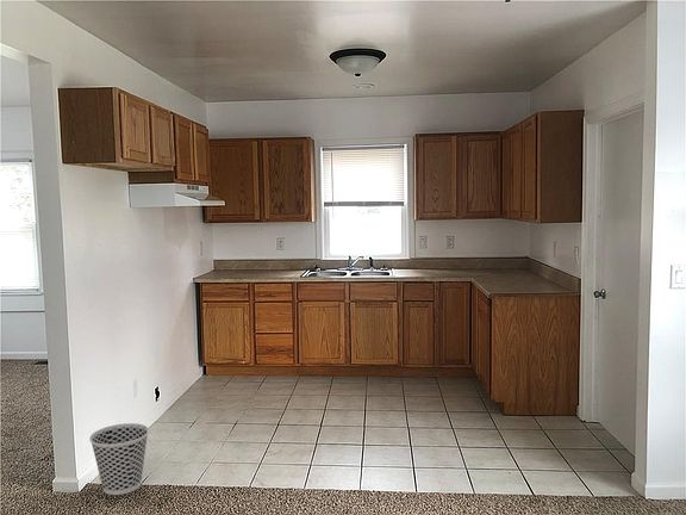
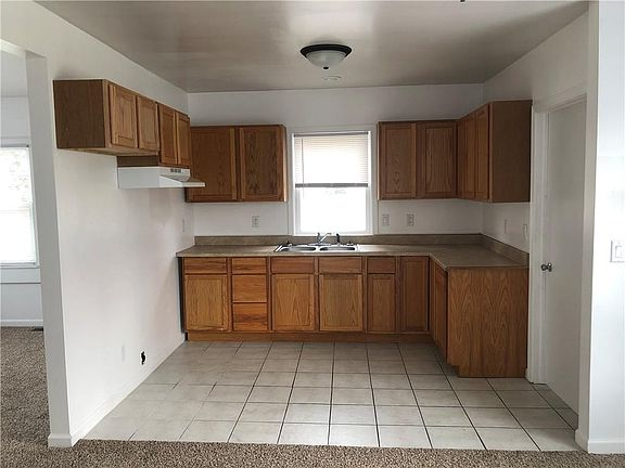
- wastebasket [88,422,150,496]
